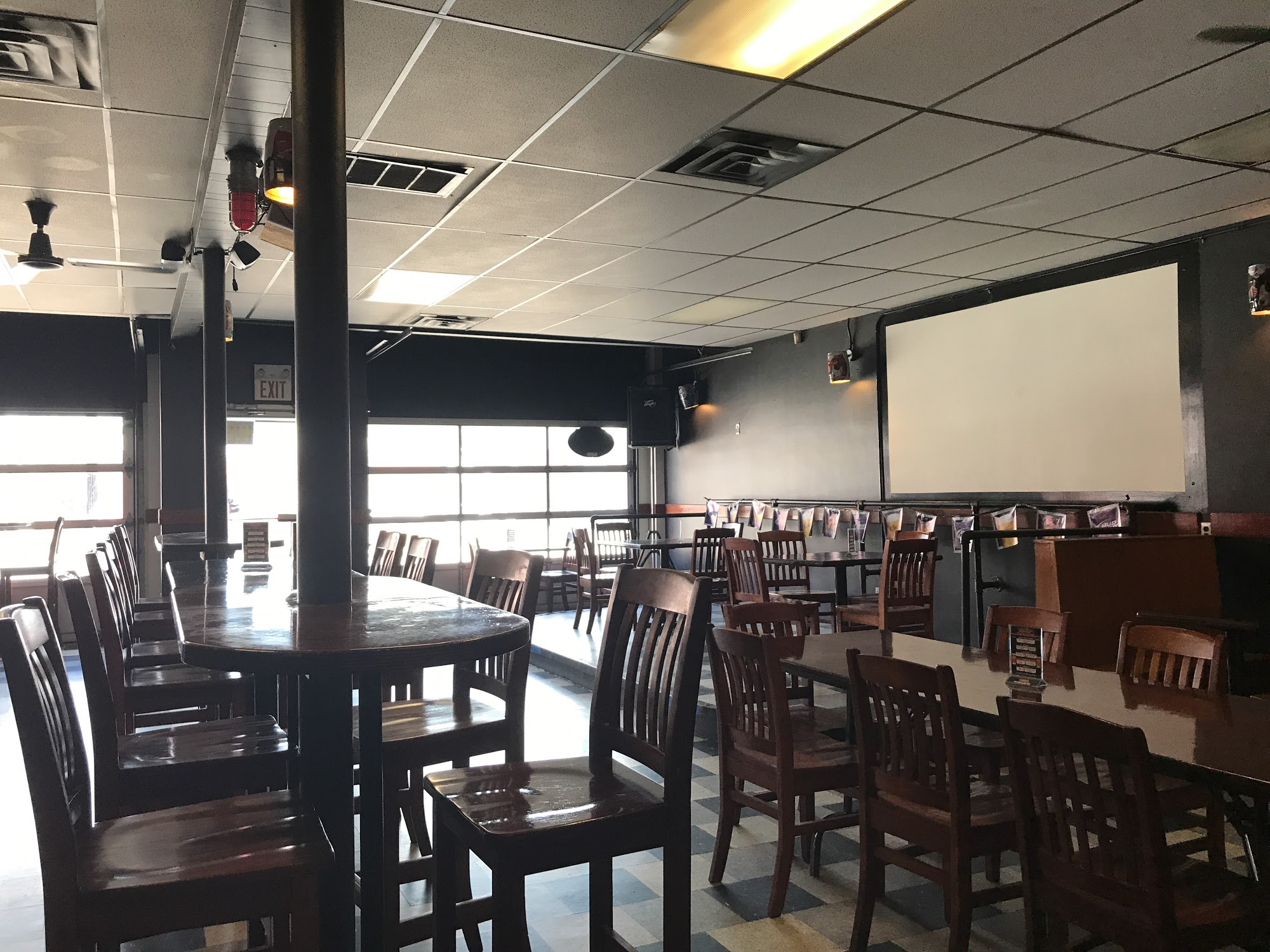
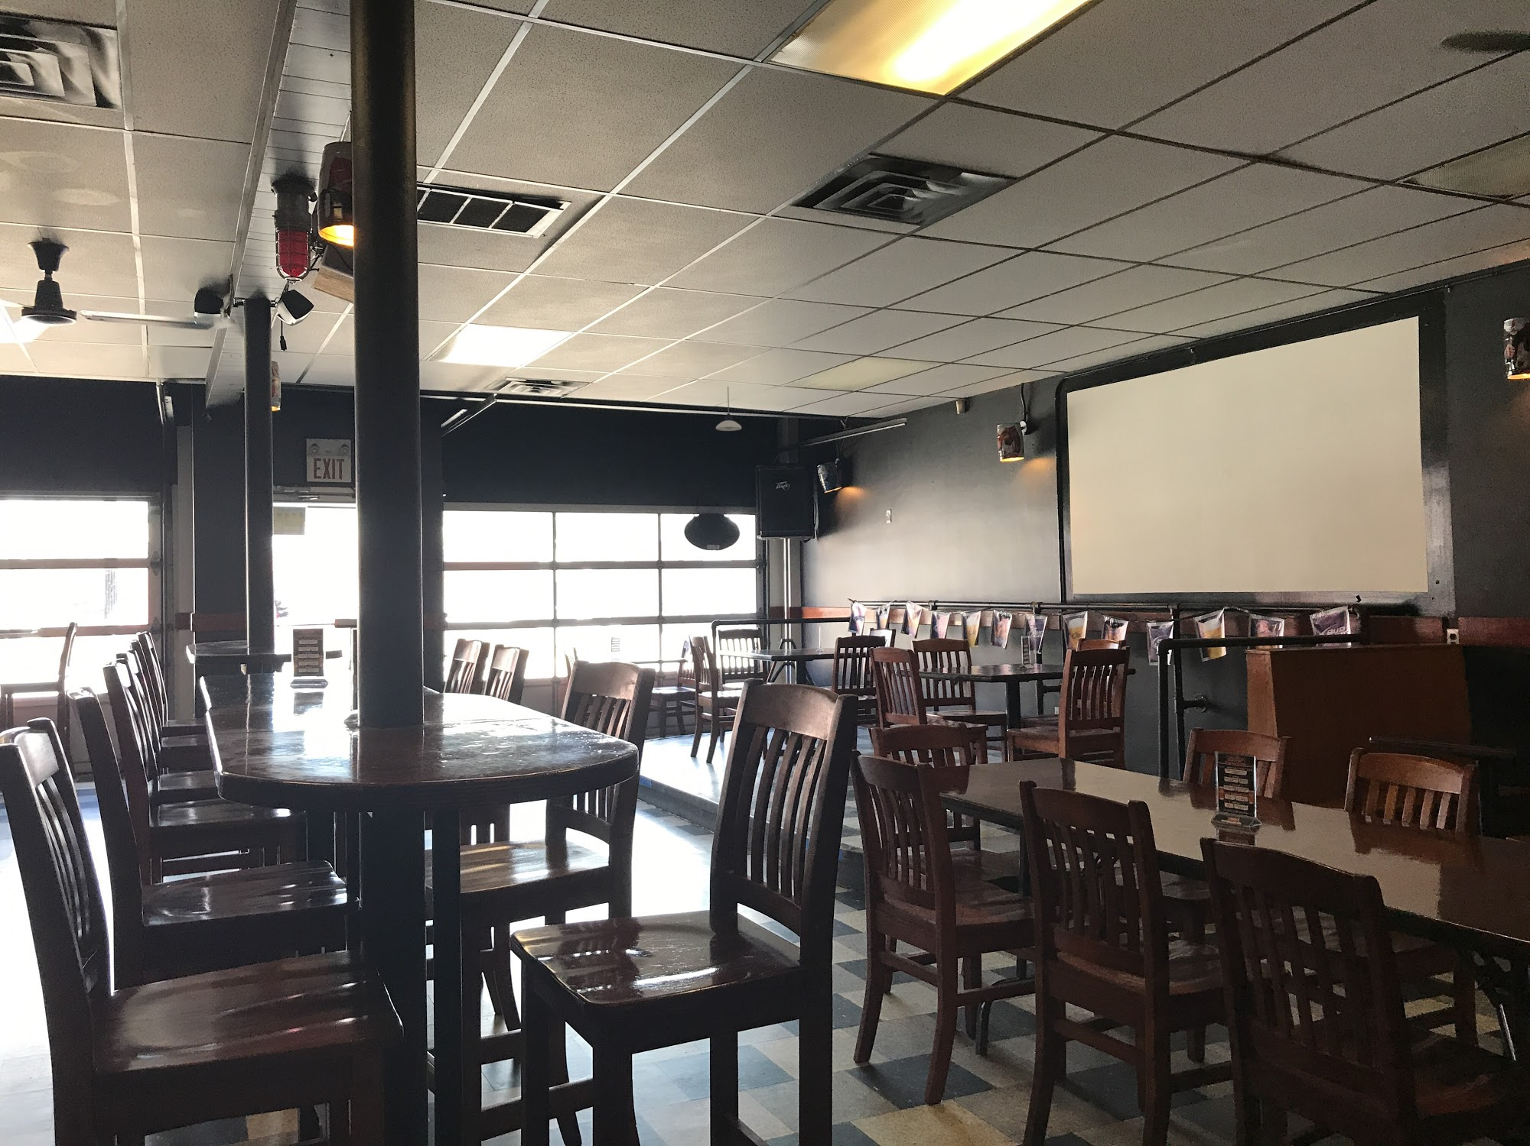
+ pendant light [716,386,742,432]
